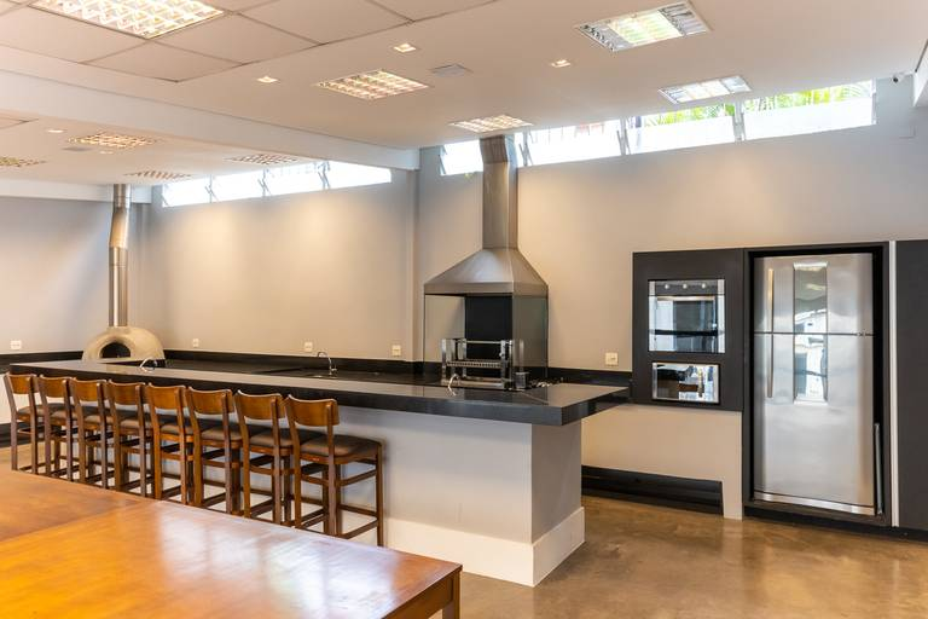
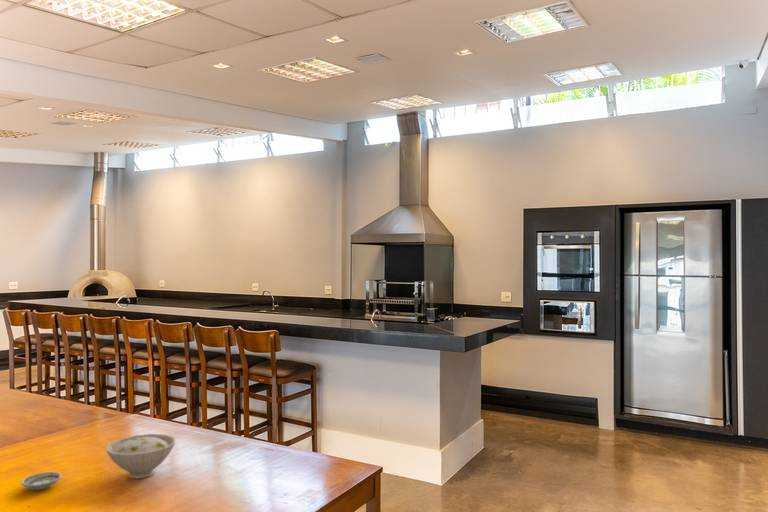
+ saucer [20,471,63,491]
+ bowl [105,433,176,479]
